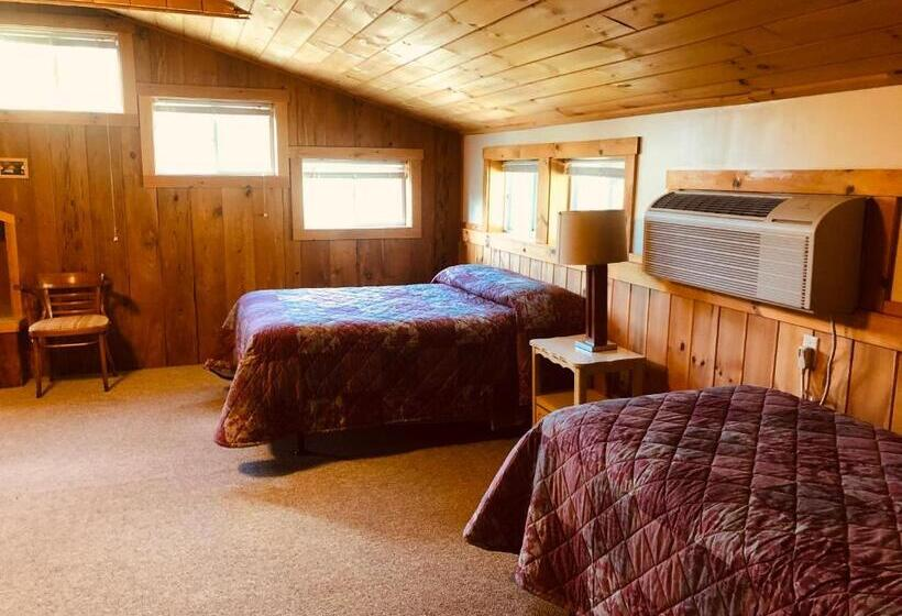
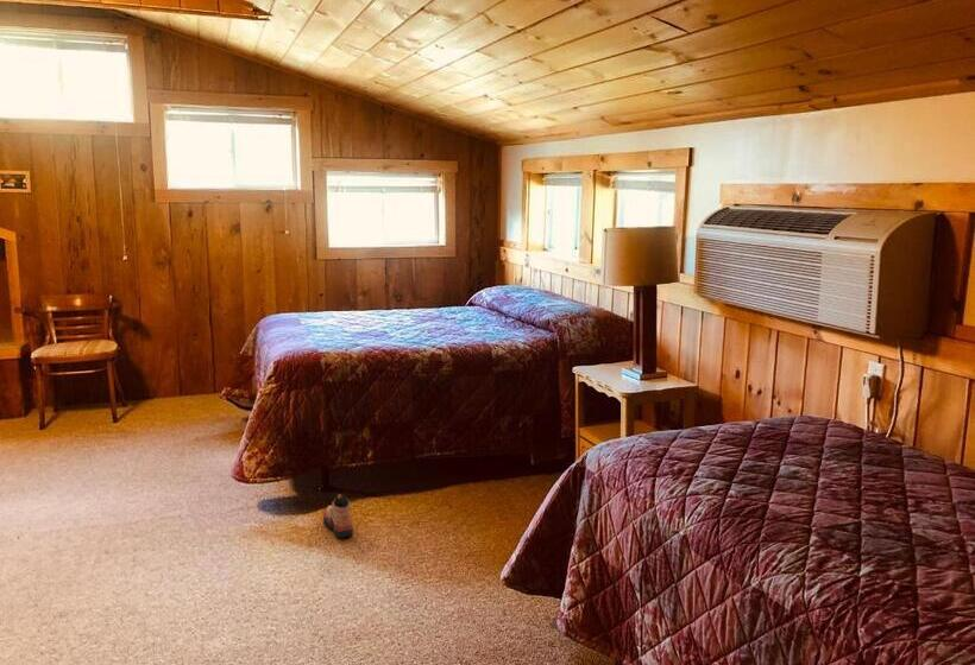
+ shoe [322,493,354,539]
